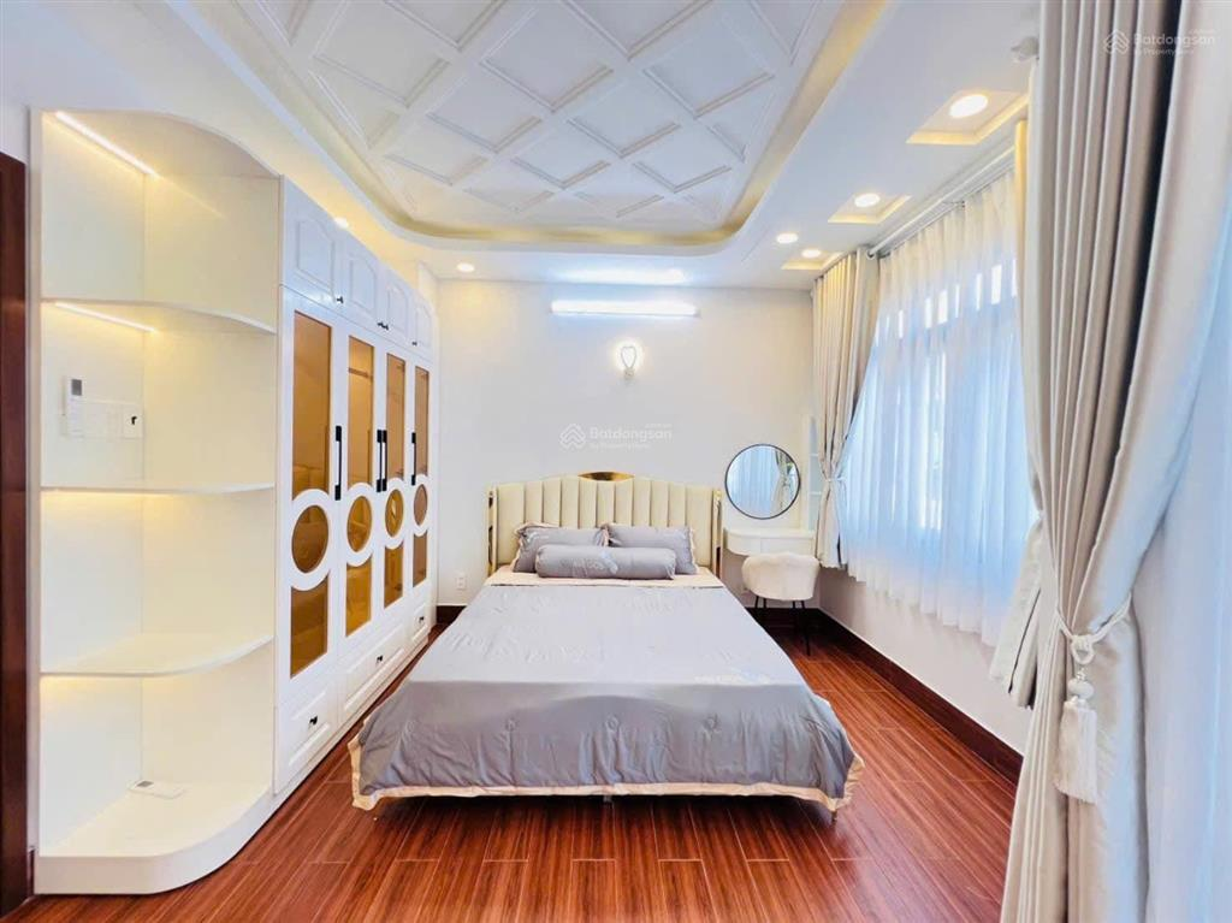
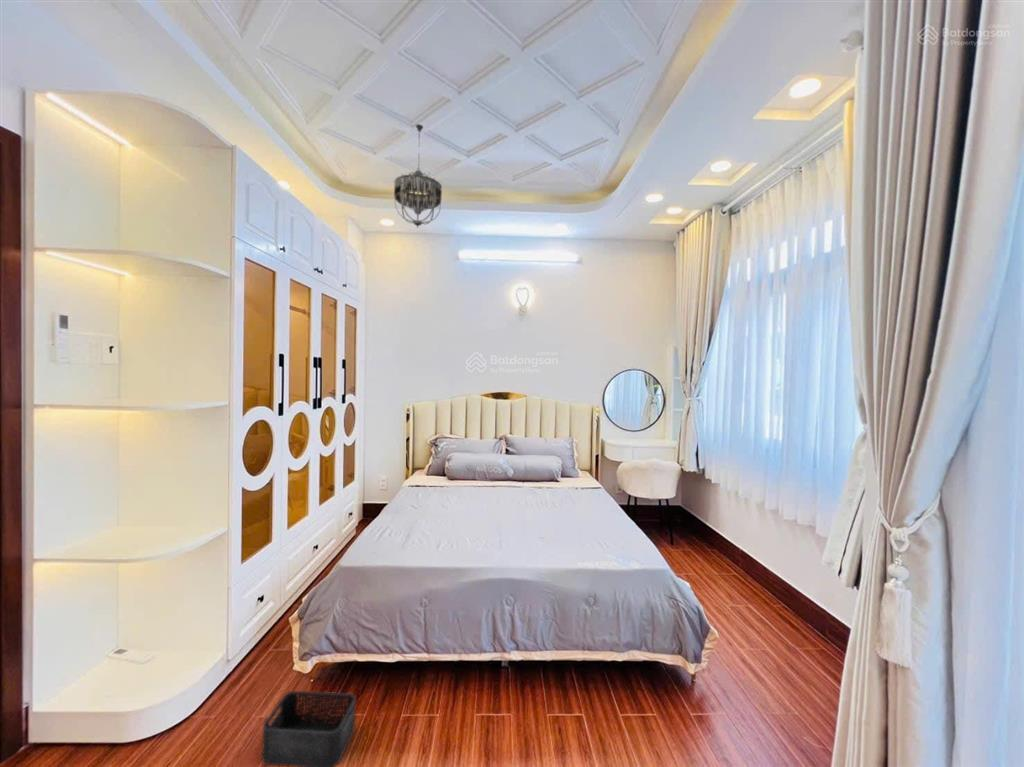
+ storage bin [261,690,356,767]
+ chandelier [393,123,443,229]
